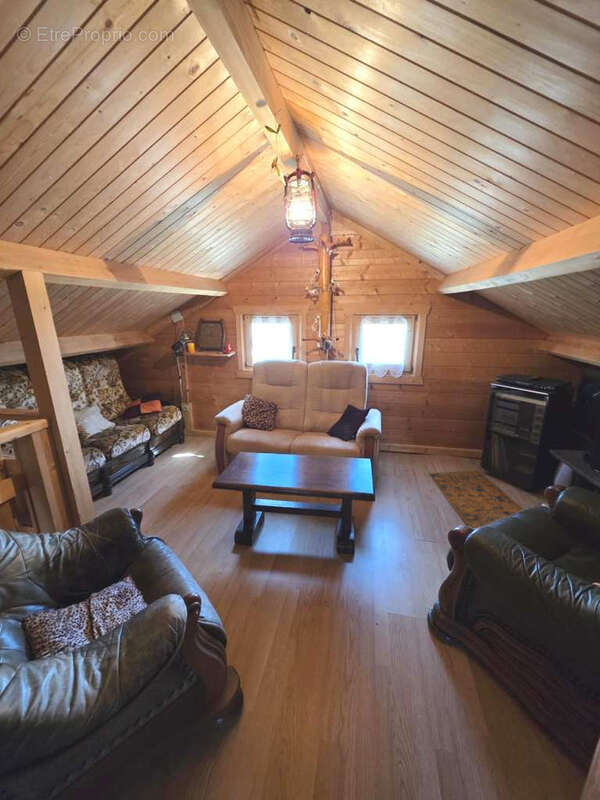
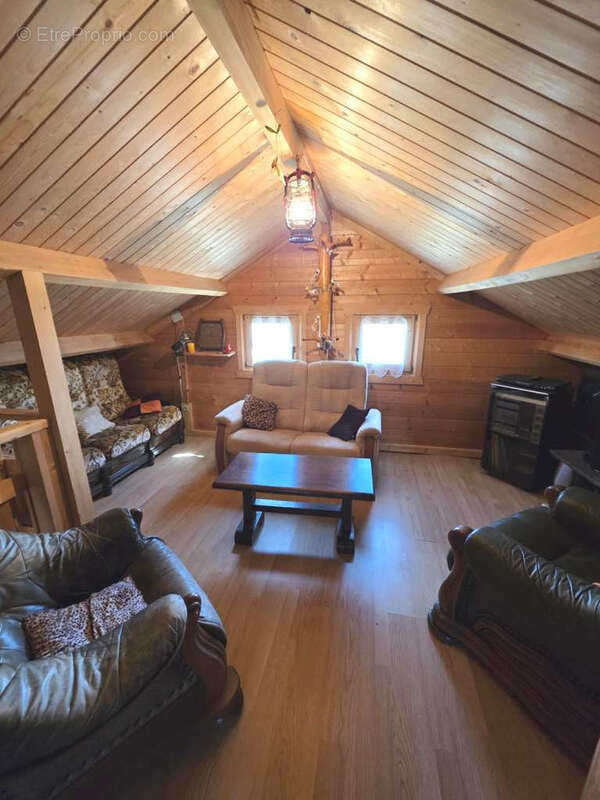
- rug [428,469,524,530]
